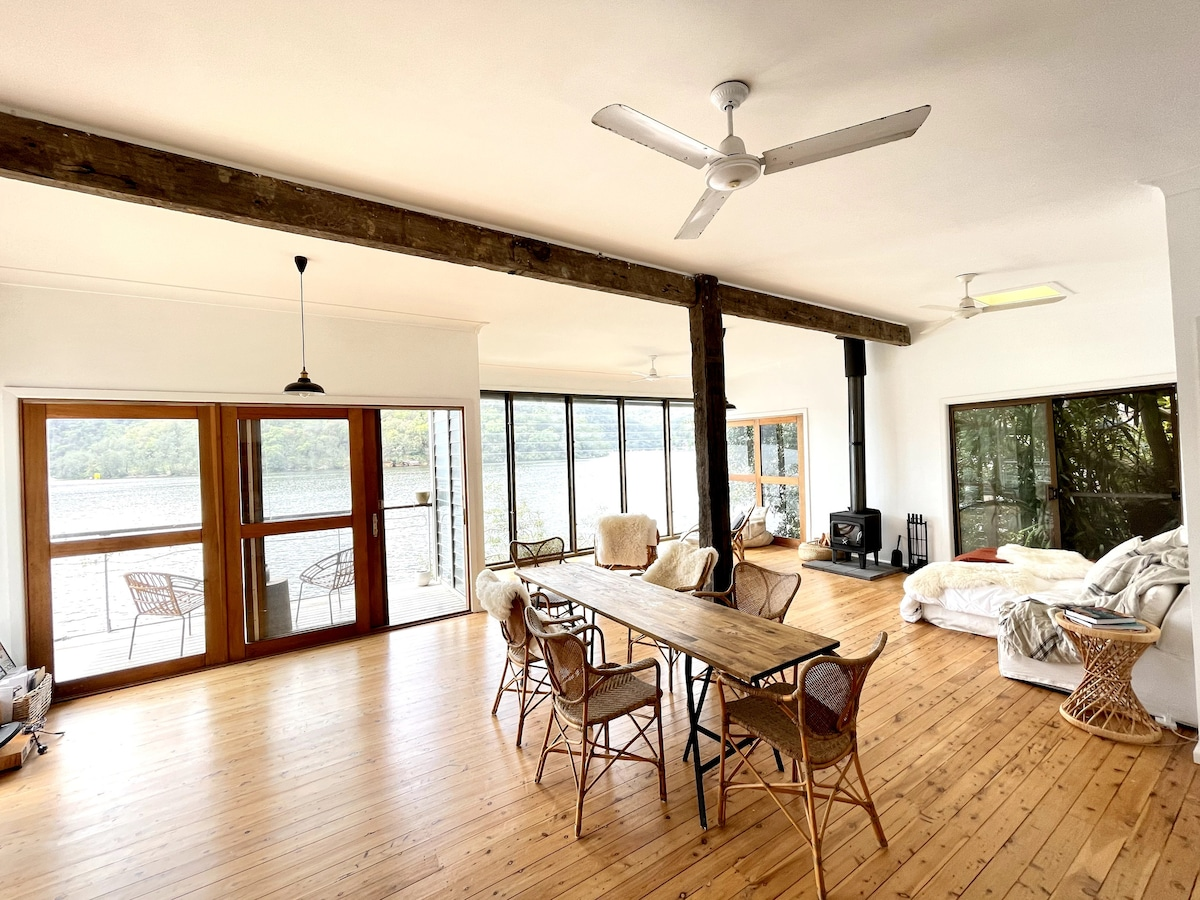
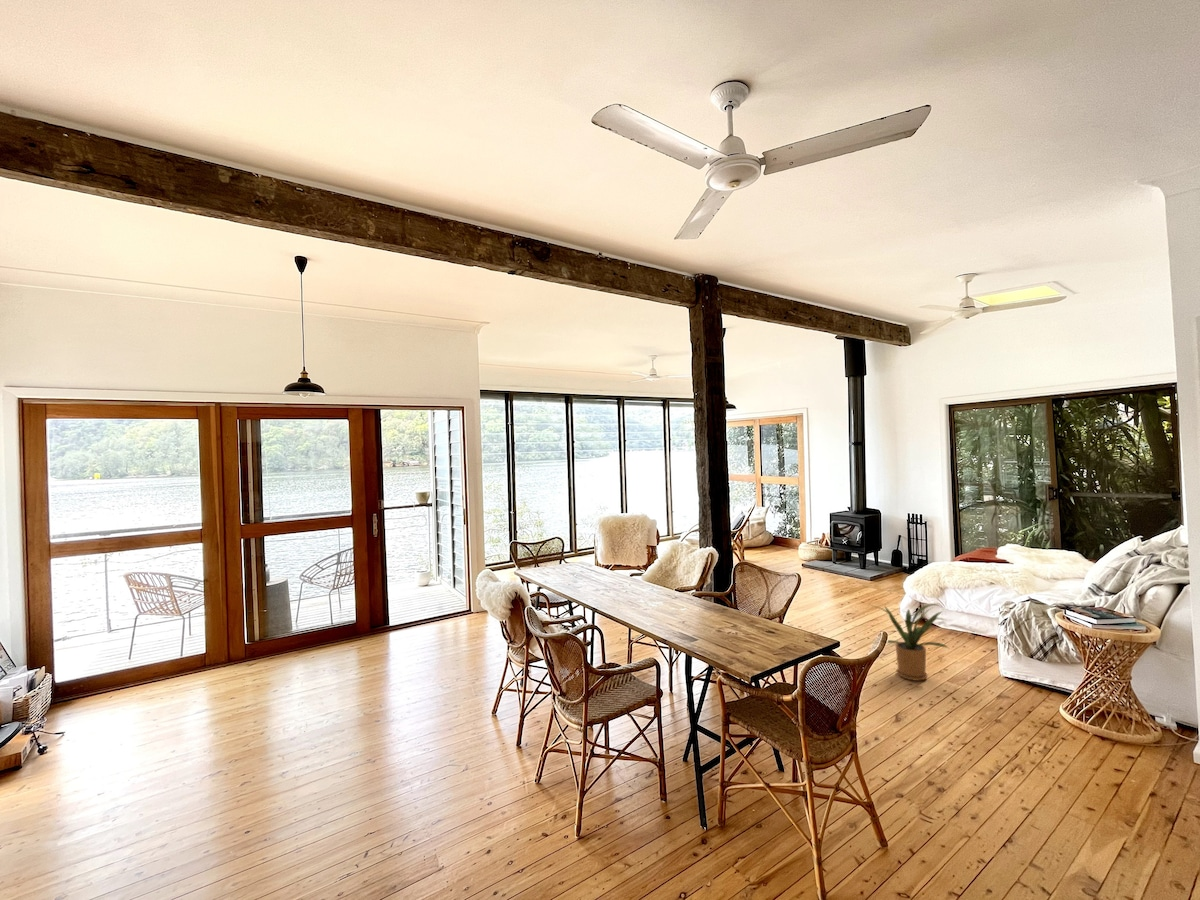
+ house plant [868,603,949,682]
